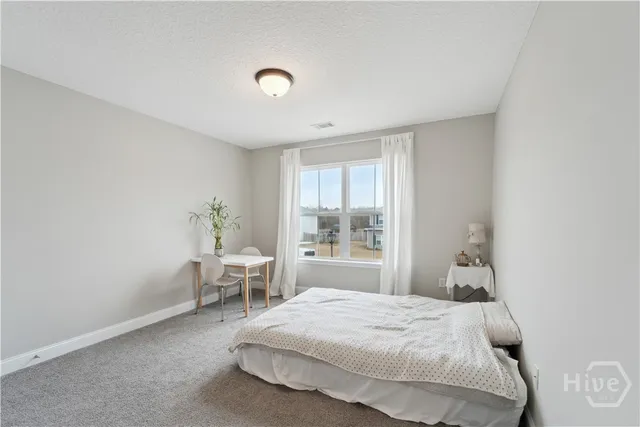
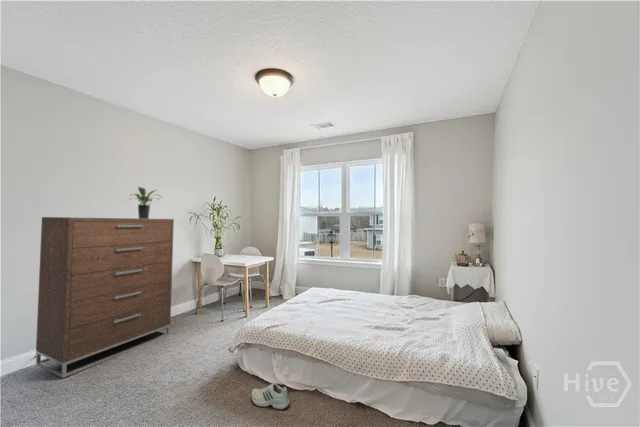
+ dresser [35,216,175,379]
+ potted plant [127,186,162,219]
+ shoe [250,382,291,411]
